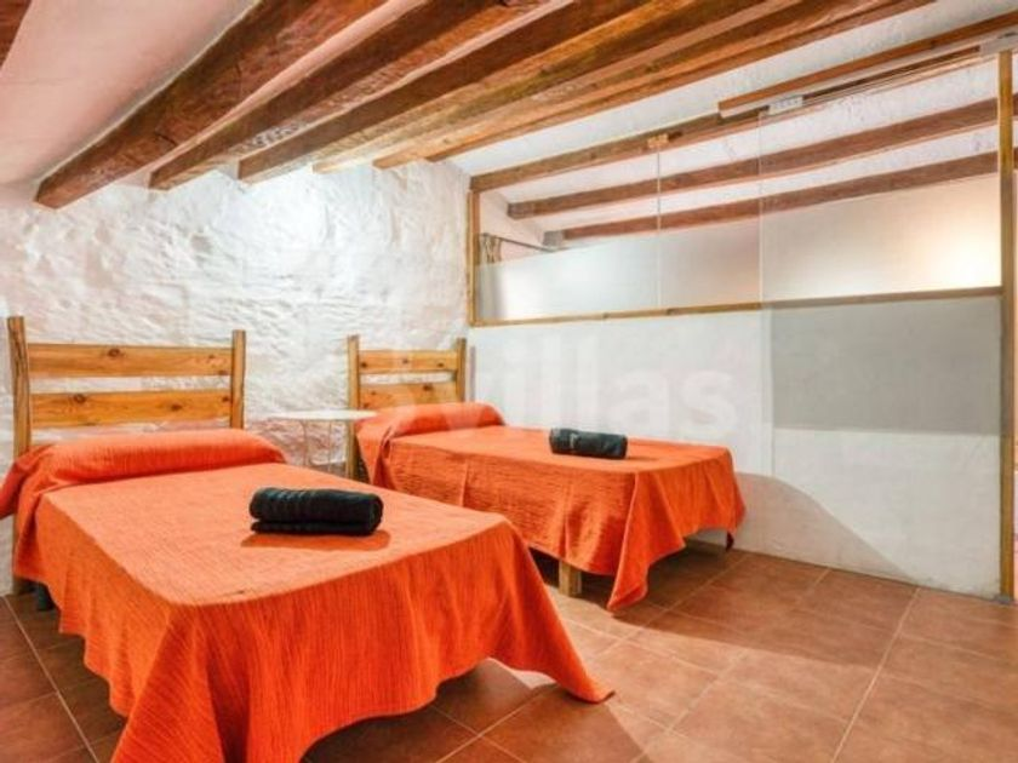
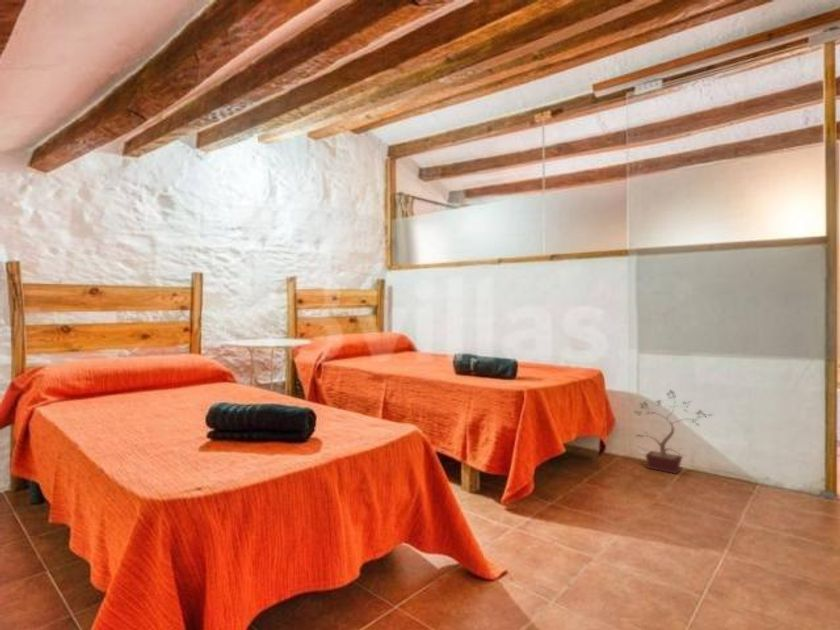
+ potted plant [632,388,714,475]
